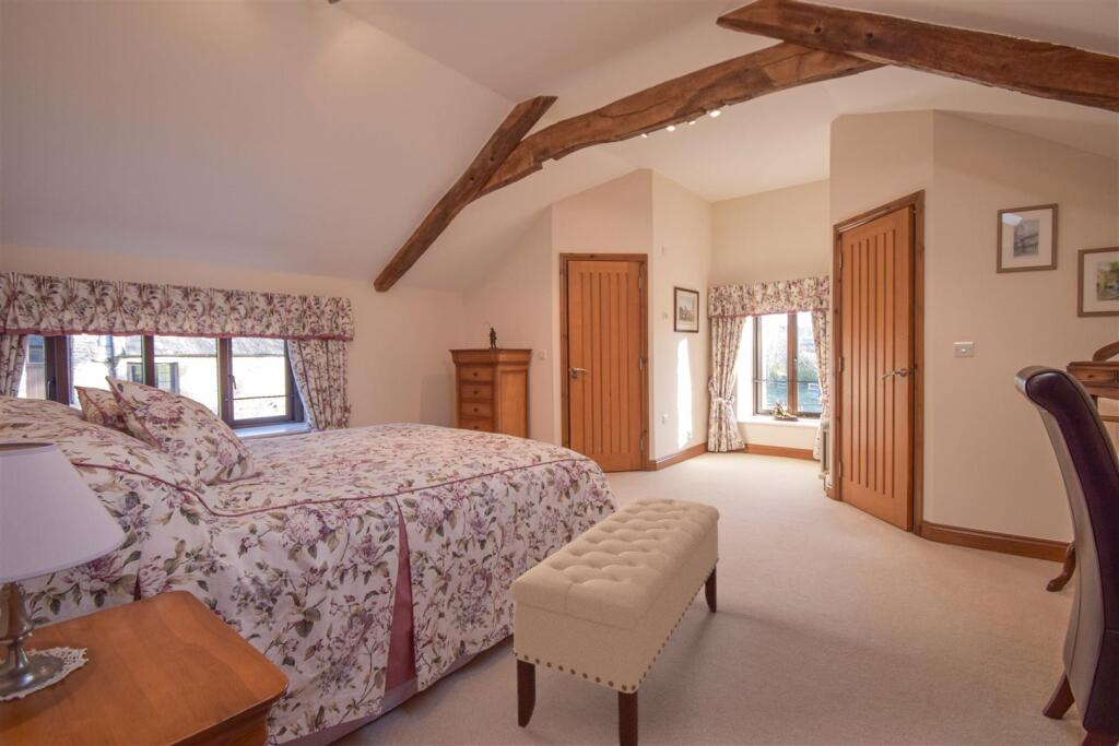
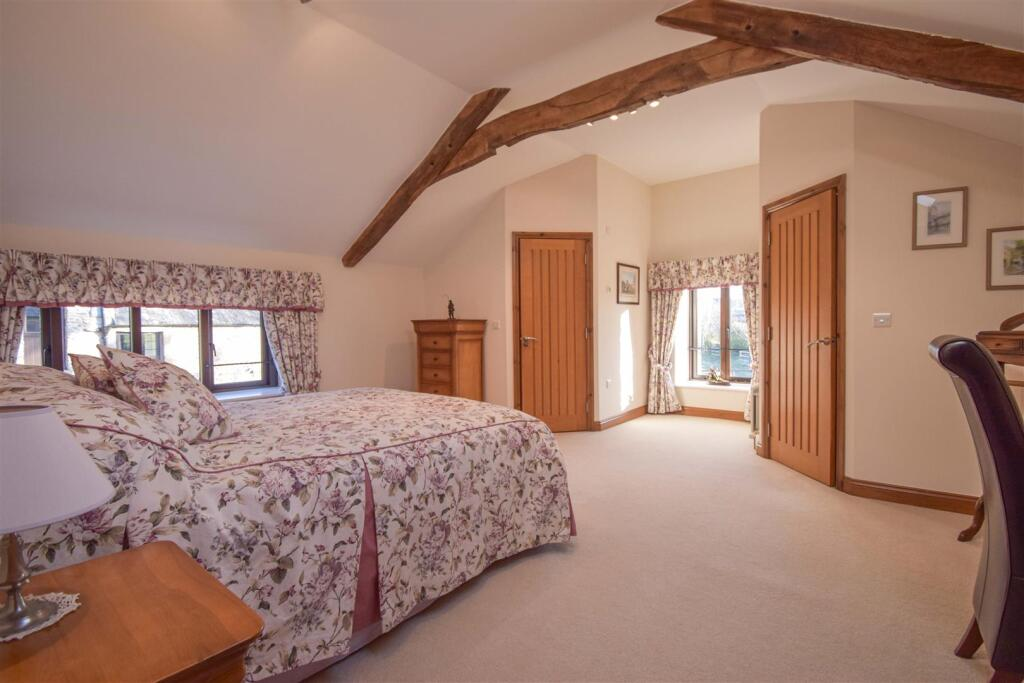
- bench [508,496,721,746]
